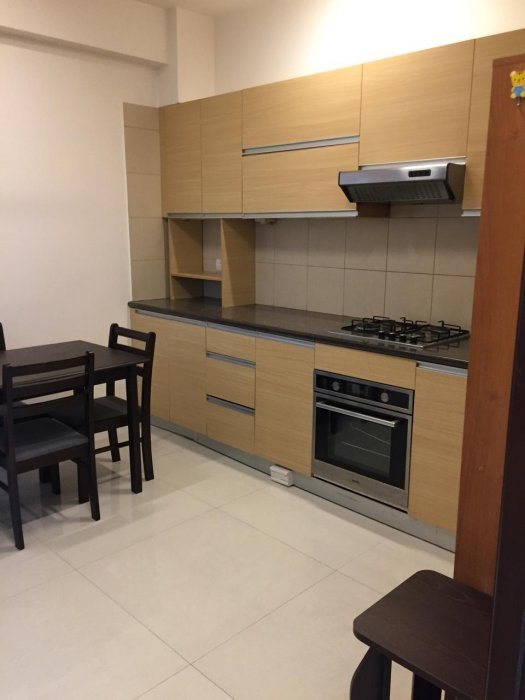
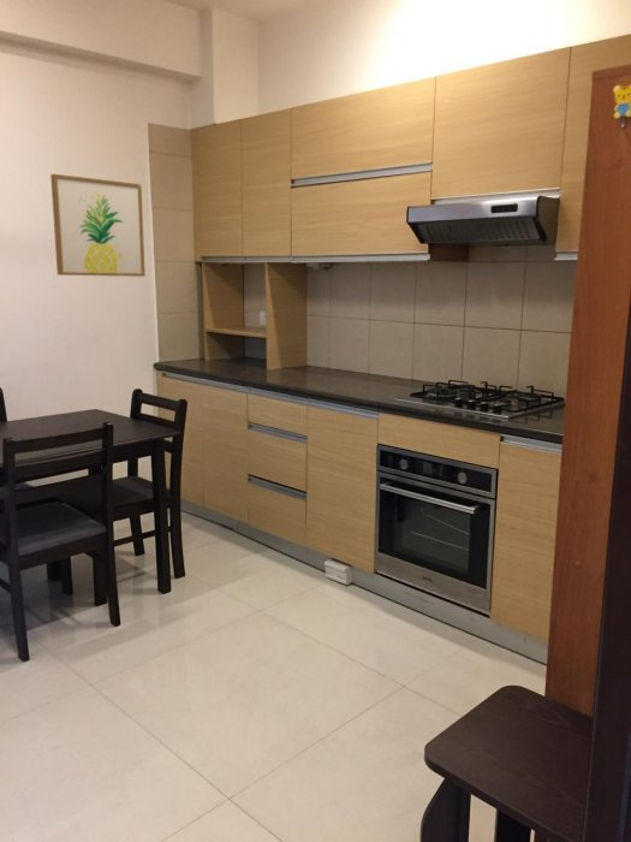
+ wall art [49,173,147,278]
